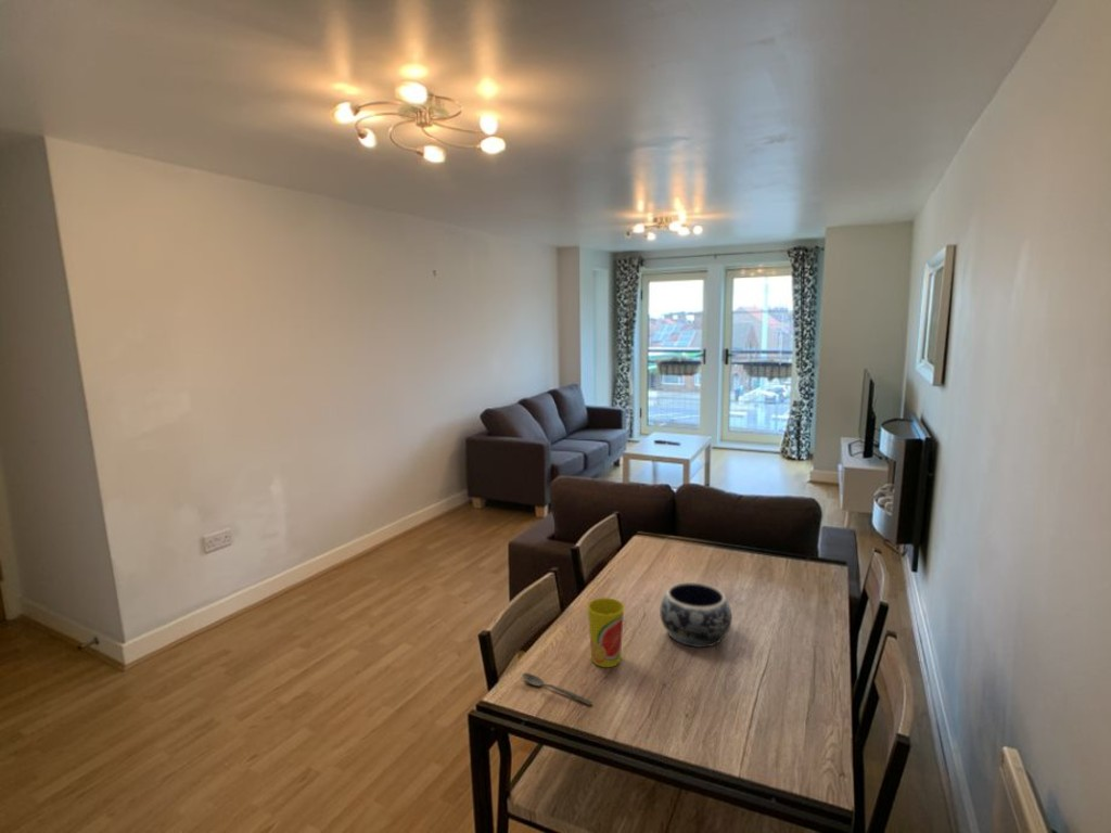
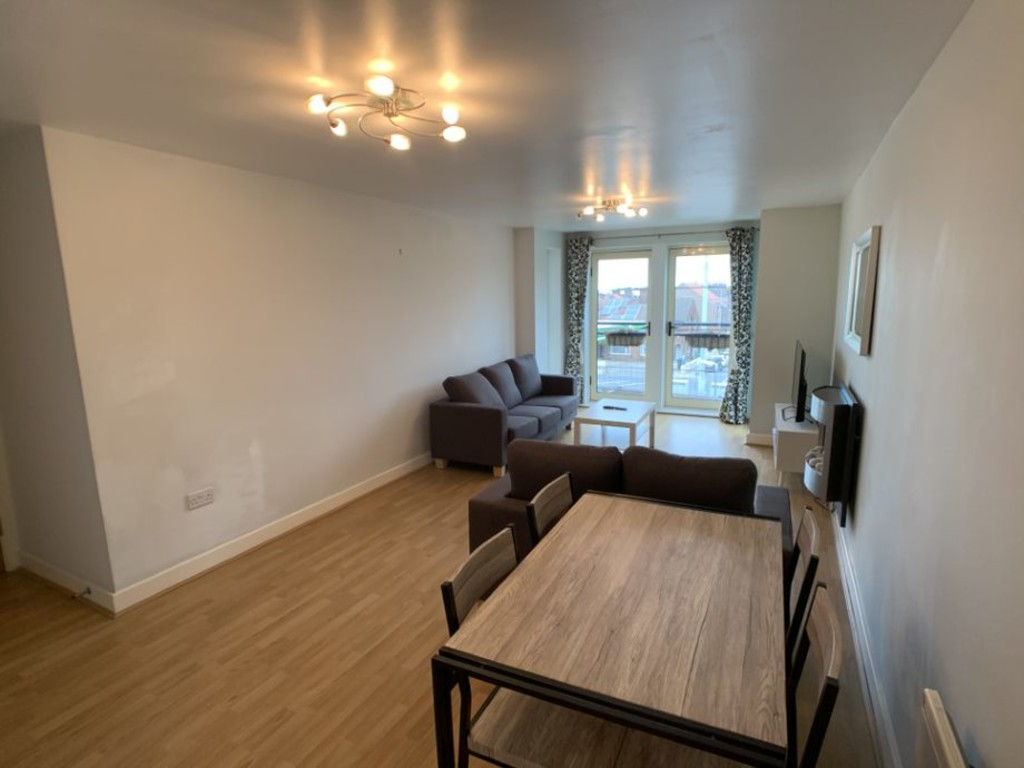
- decorative bowl [659,581,732,649]
- spoon [521,672,593,706]
- cup [587,597,625,668]
